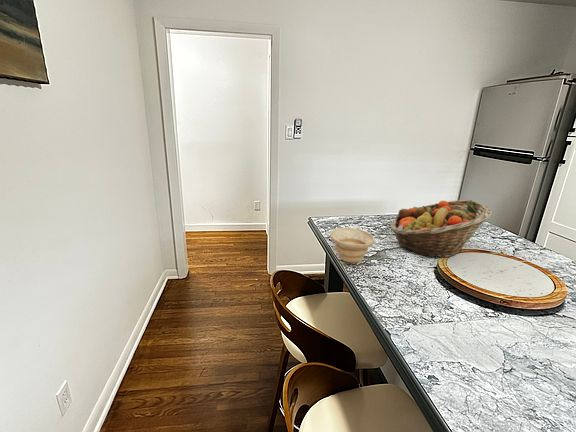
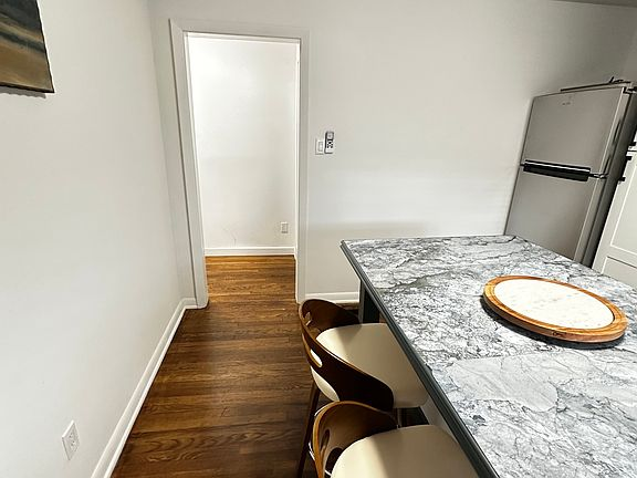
- fruit basket [390,199,494,259]
- bowl [329,227,375,264]
